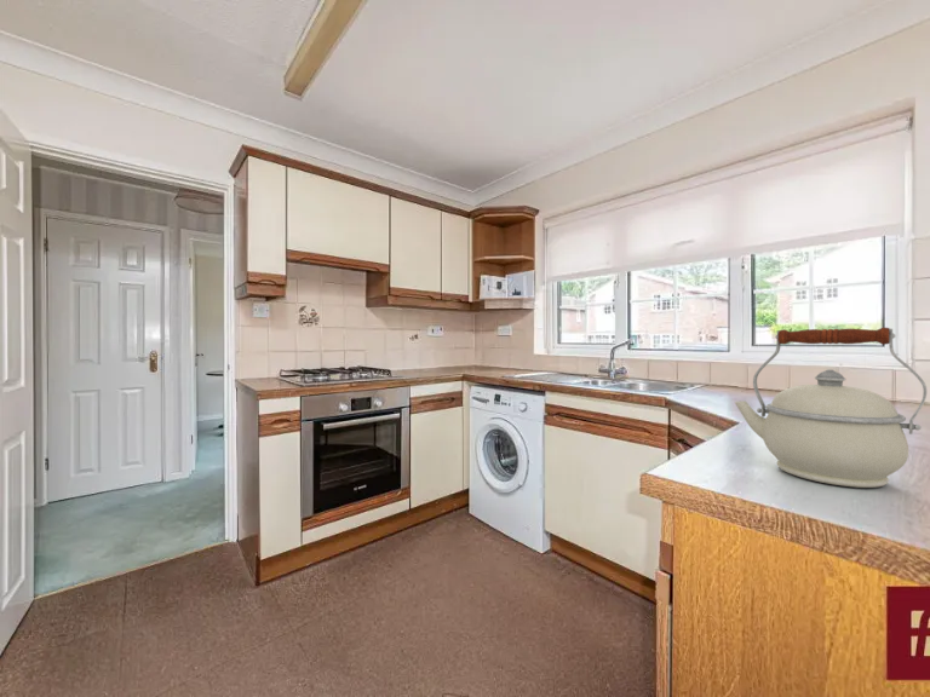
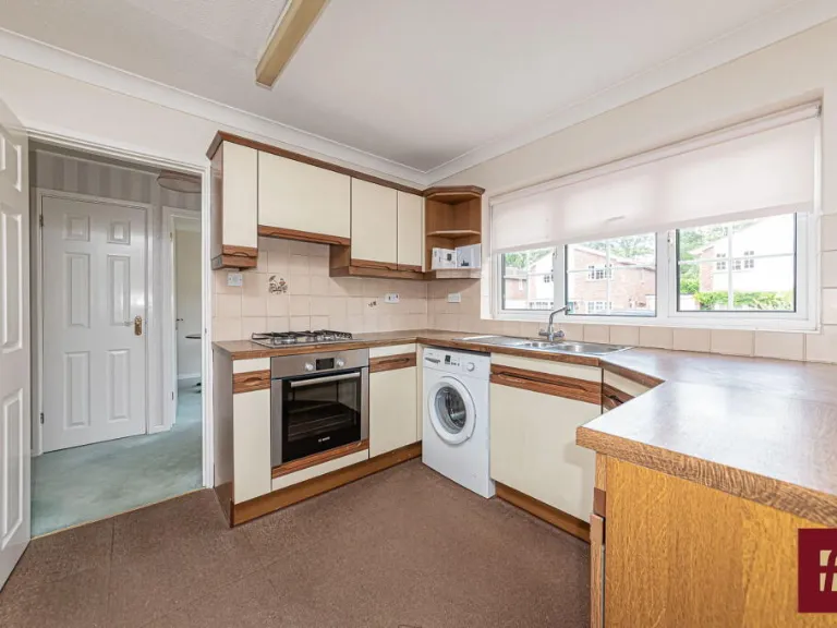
- kettle [734,327,928,489]
